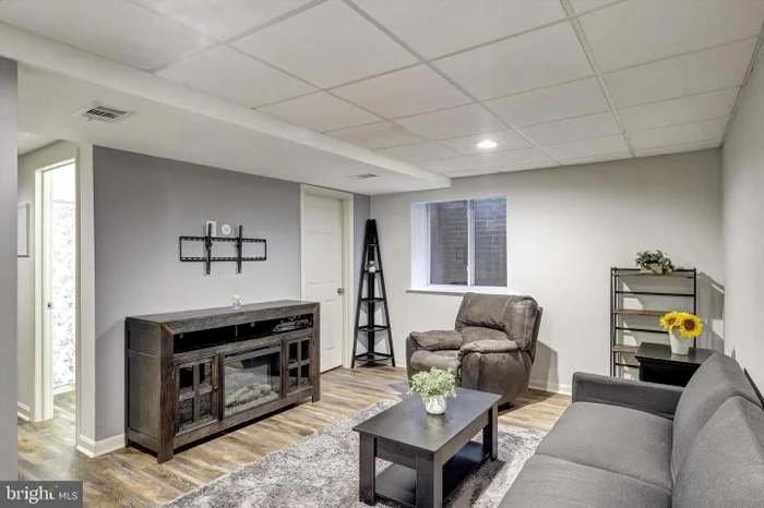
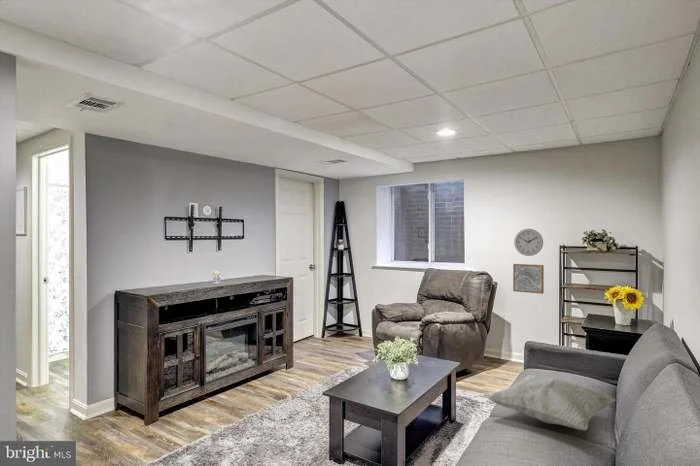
+ decorative pillow [486,374,616,432]
+ wall art [512,263,545,295]
+ wall clock [513,228,544,257]
